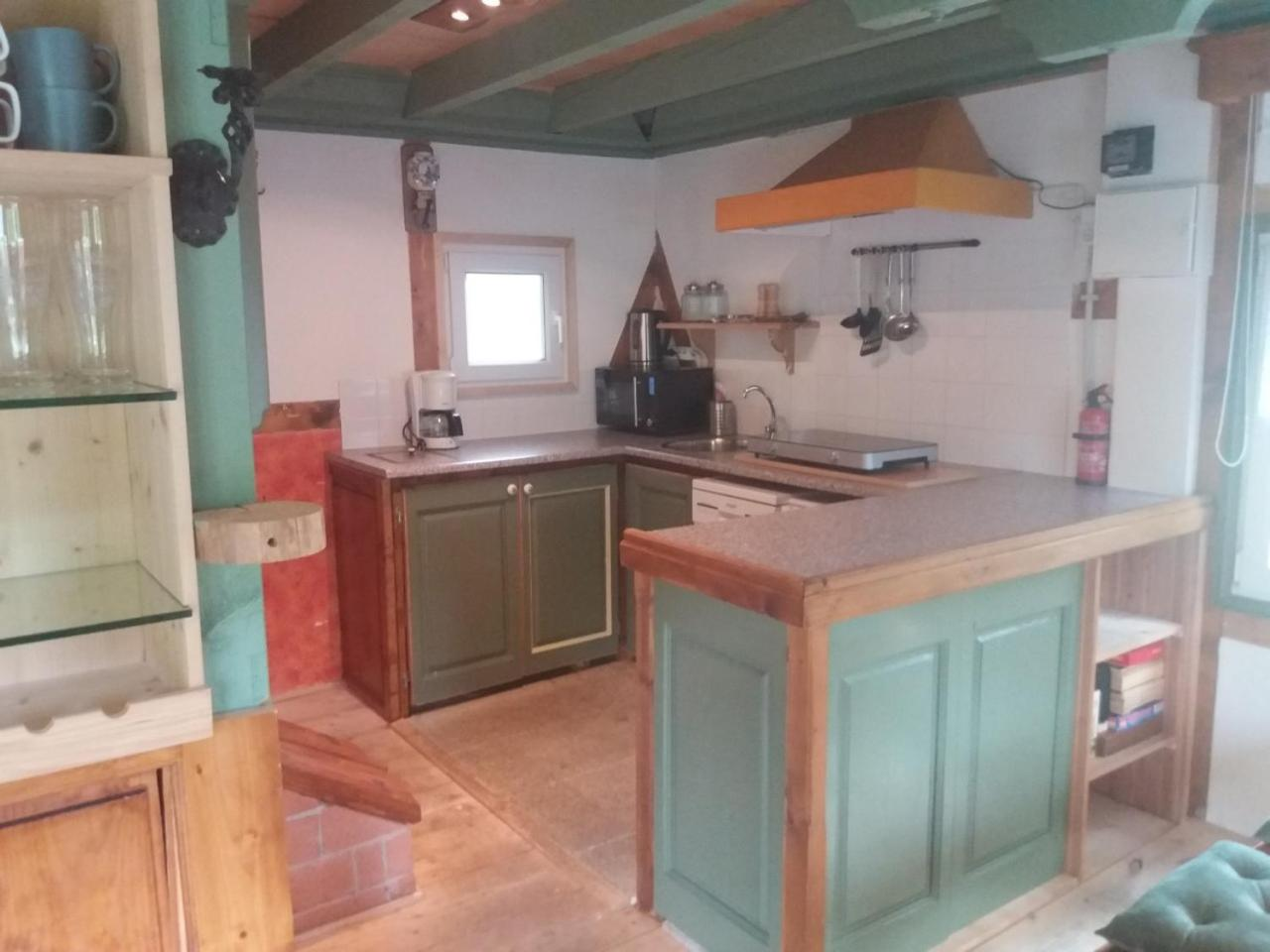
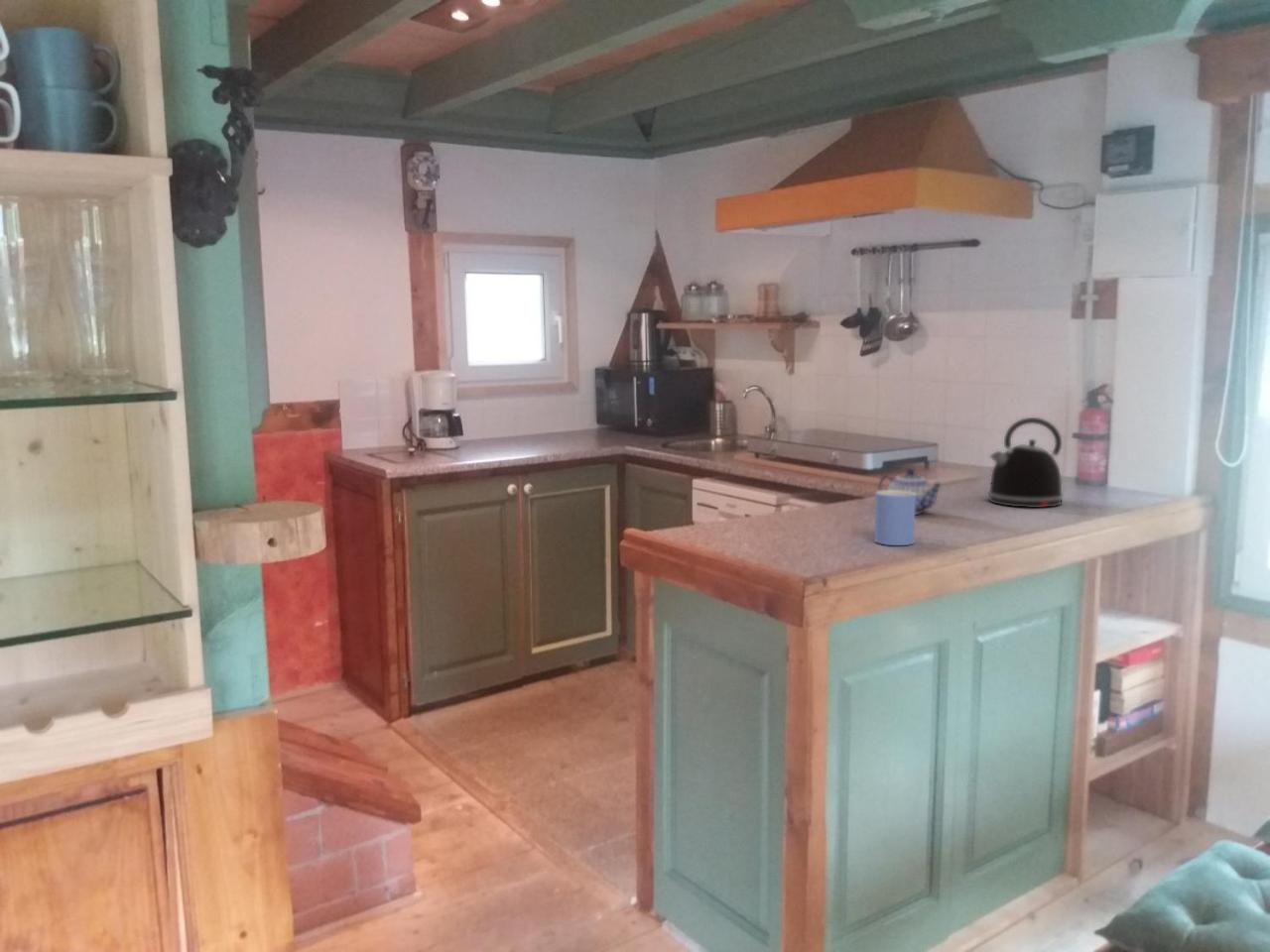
+ kettle [987,416,1065,509]
+ mug [874,489,916,546]
+ teapot [877,468,944,516]
